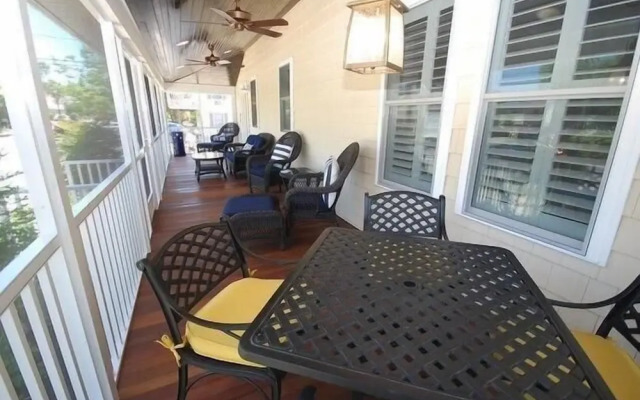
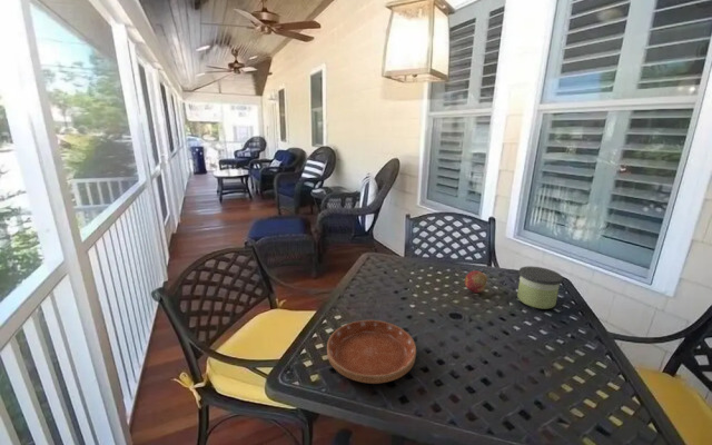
+ candle [516,265,564,310]
+ saucer [326,319,417,385]
+ fruit [464,269,488,294]
